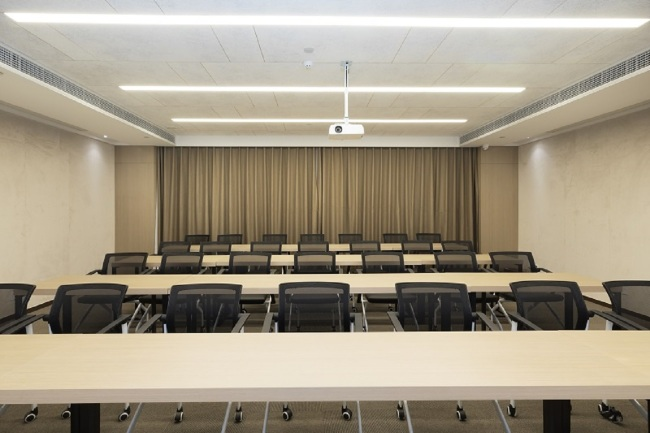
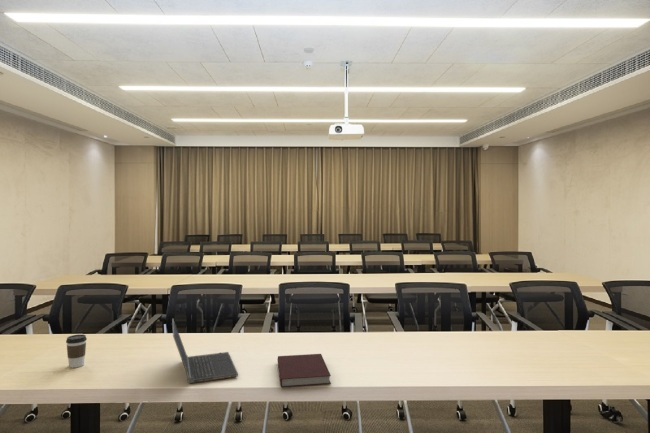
+ notebook [277,353,332,388]
+ laptop computer [171,318,239,384]
+ coffee cup [65,333,88,369]
